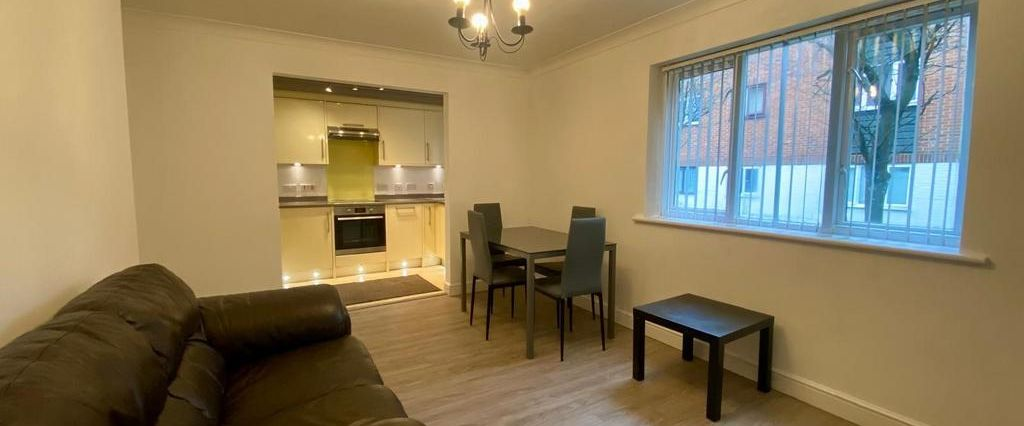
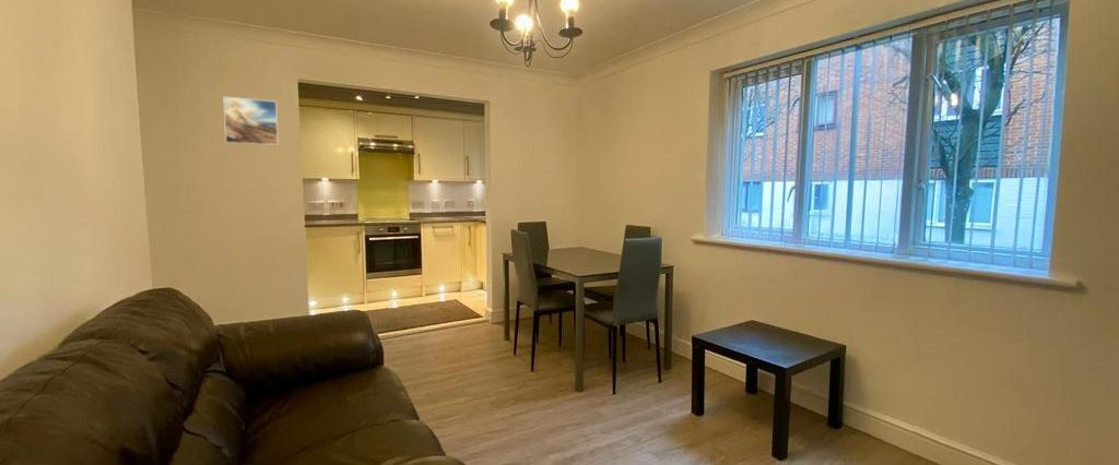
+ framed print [222,95,280,146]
